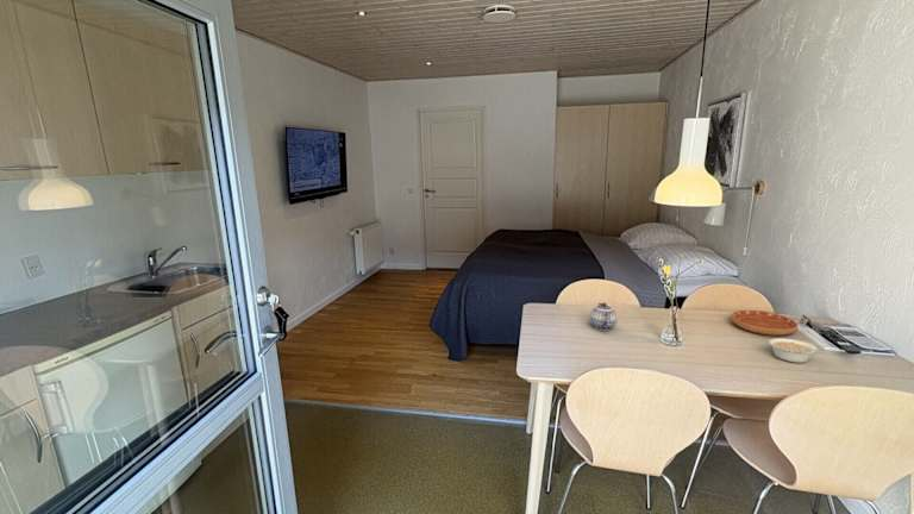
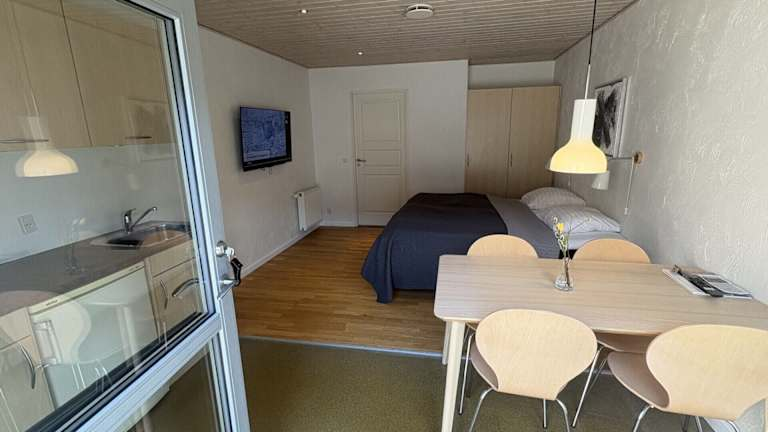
- teapot [589,302,618,332]
- legume [768,337,828,364]
- saucer [730,309,800,337]
